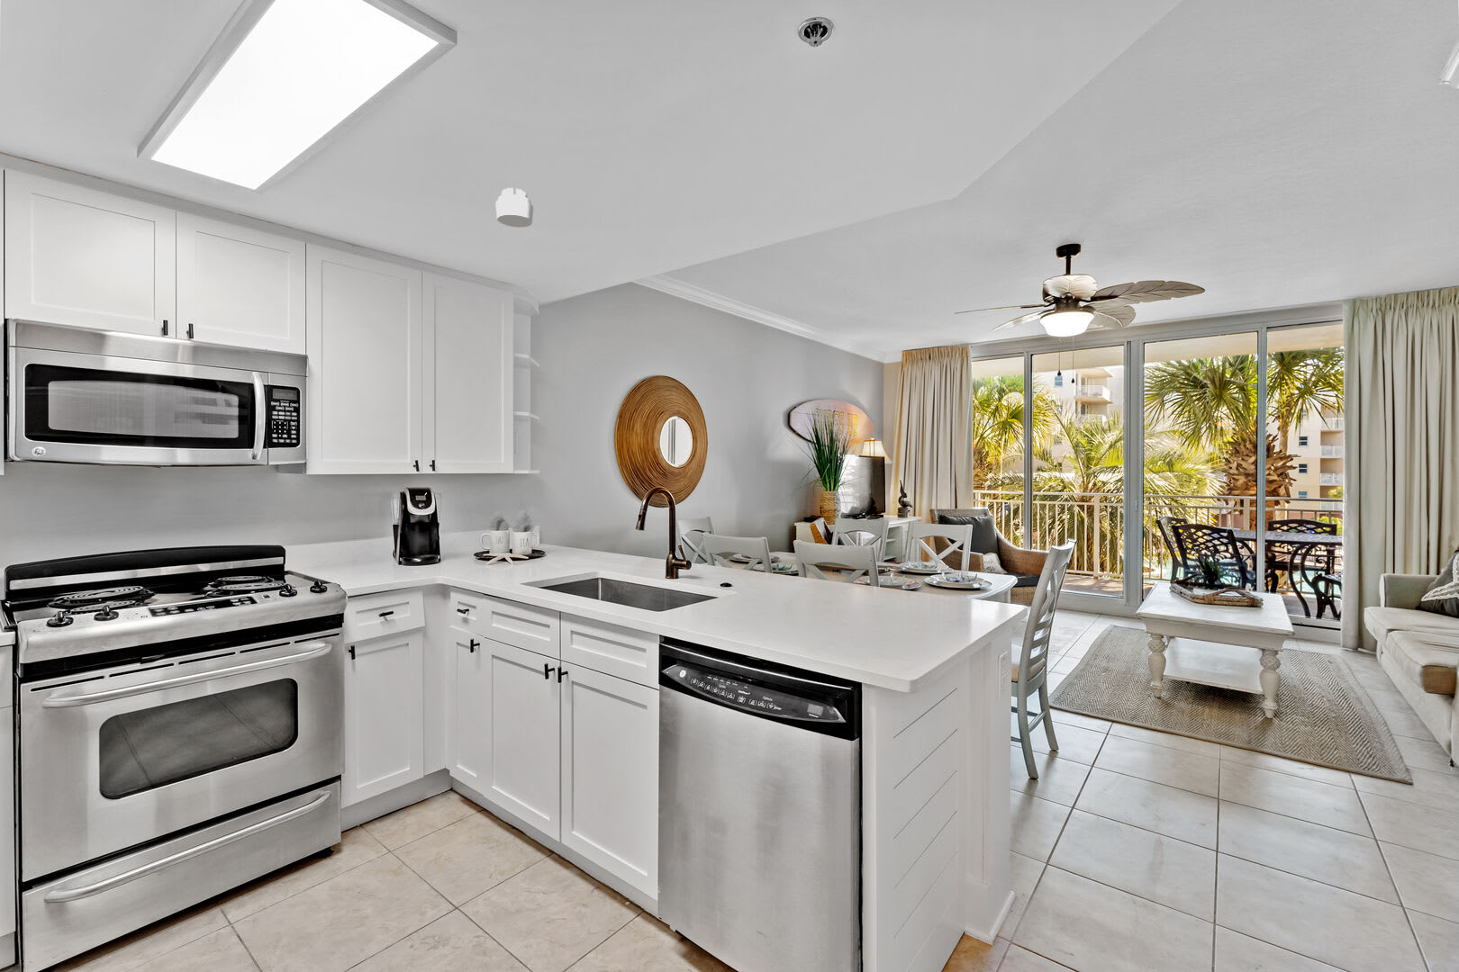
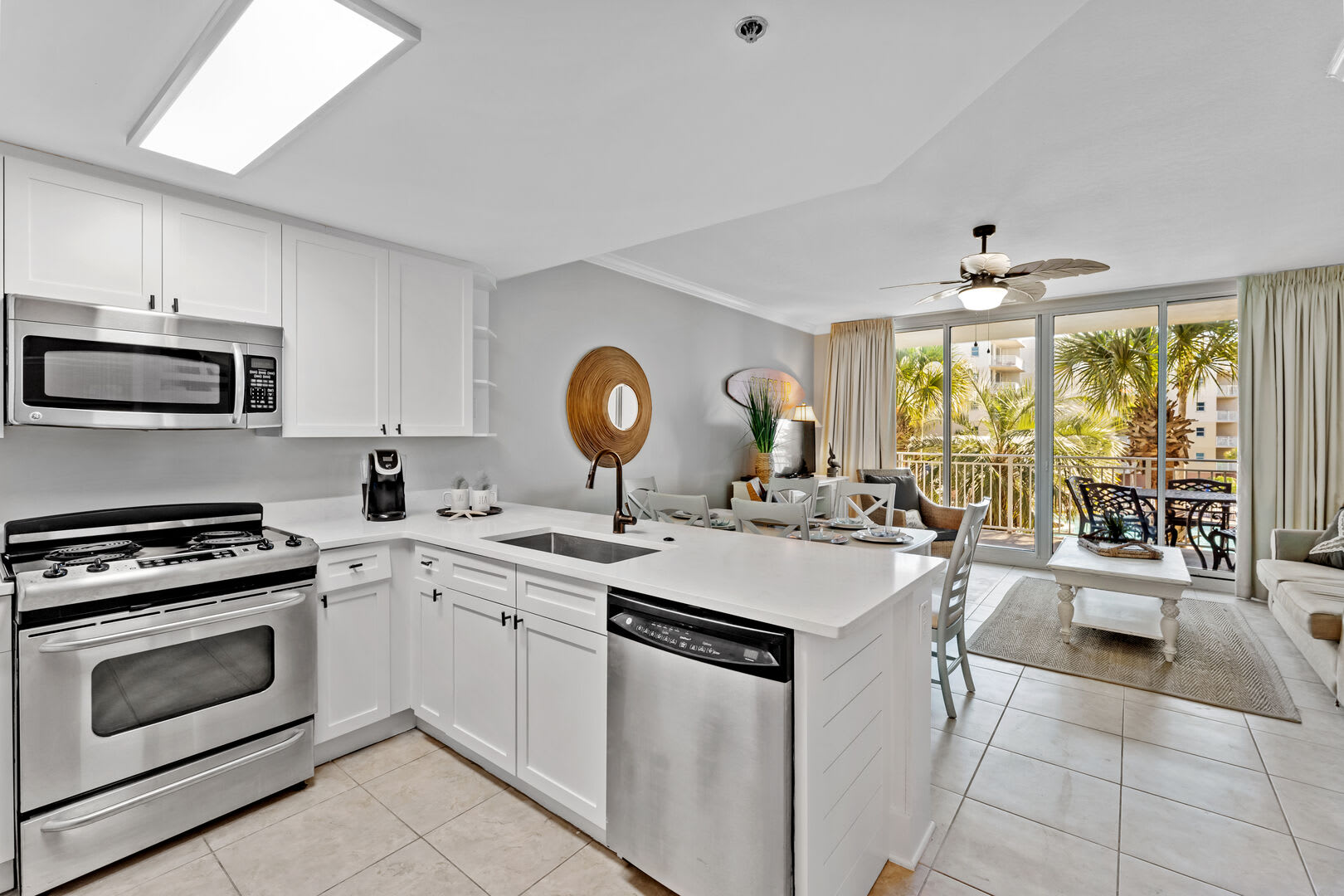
- smoke detector [494,188,534,229]
